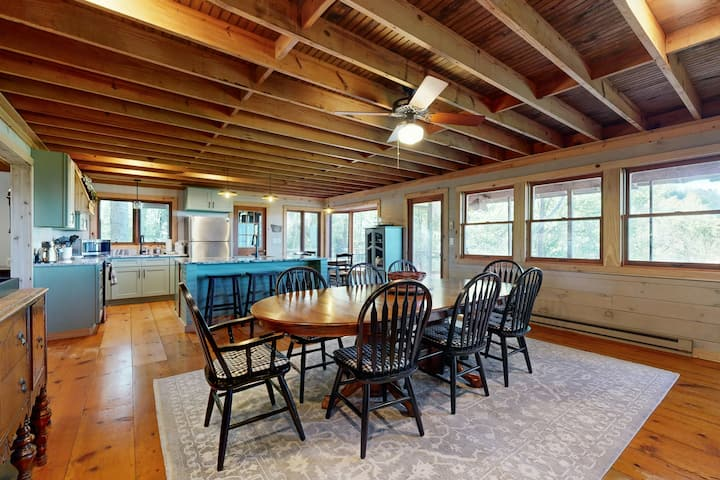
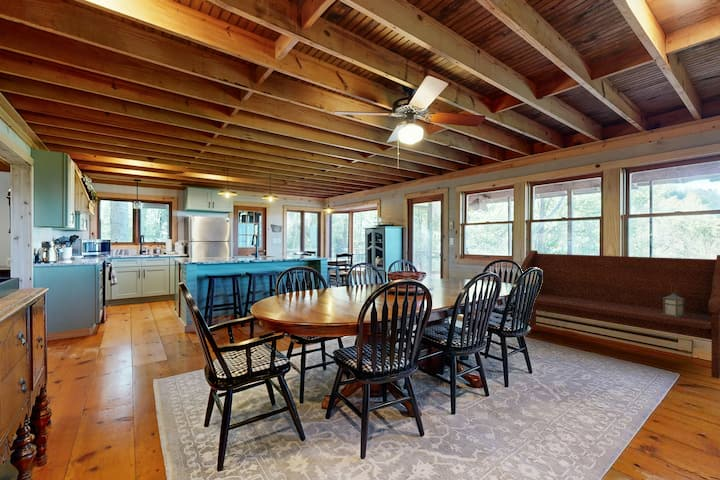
+ bench [520,249,720,380]
+ lantern [662,283,686,317]
